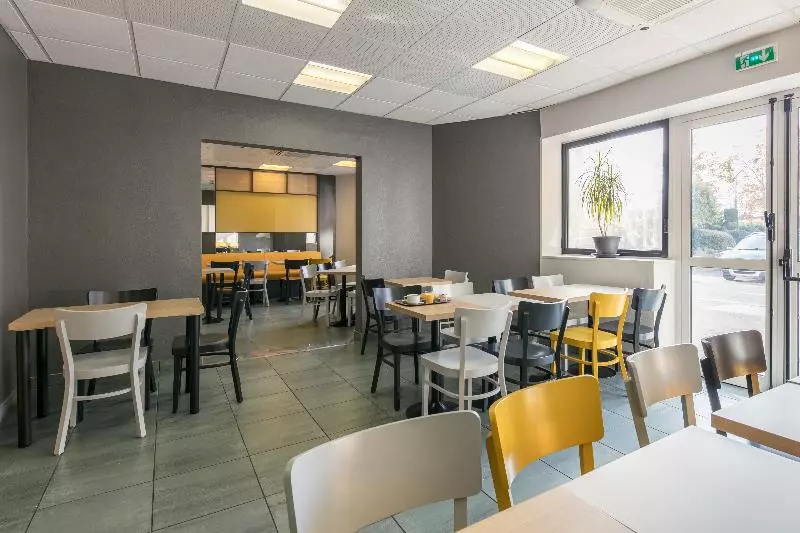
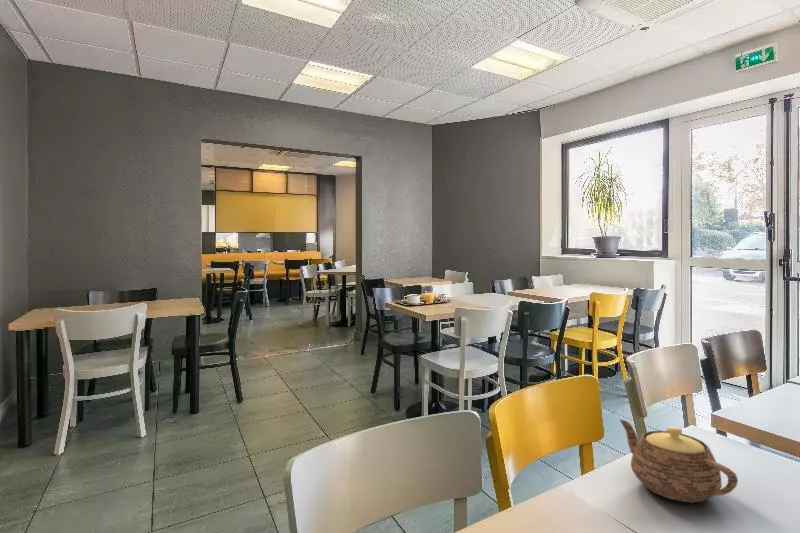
+ teapot [619,419,739,504]
